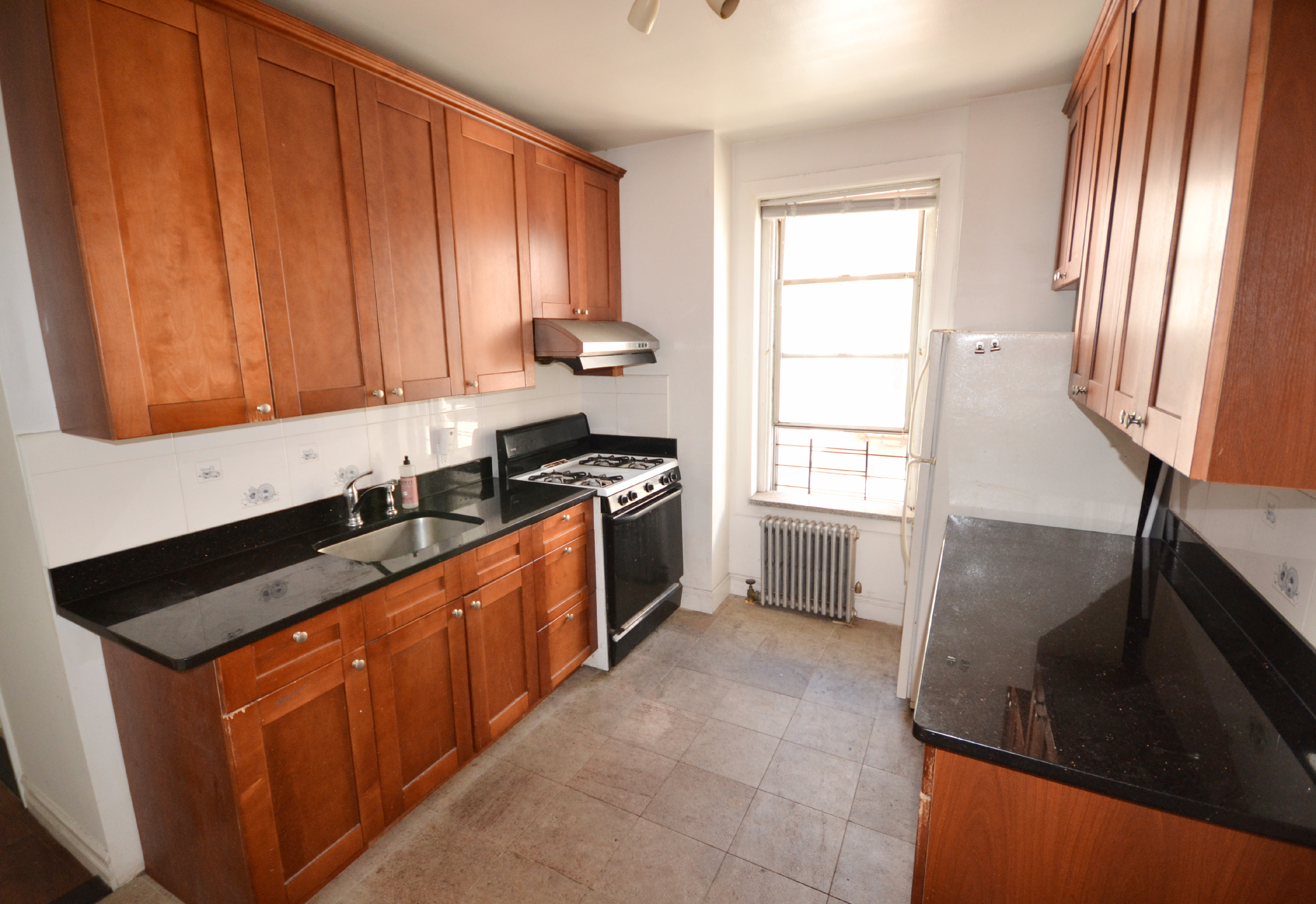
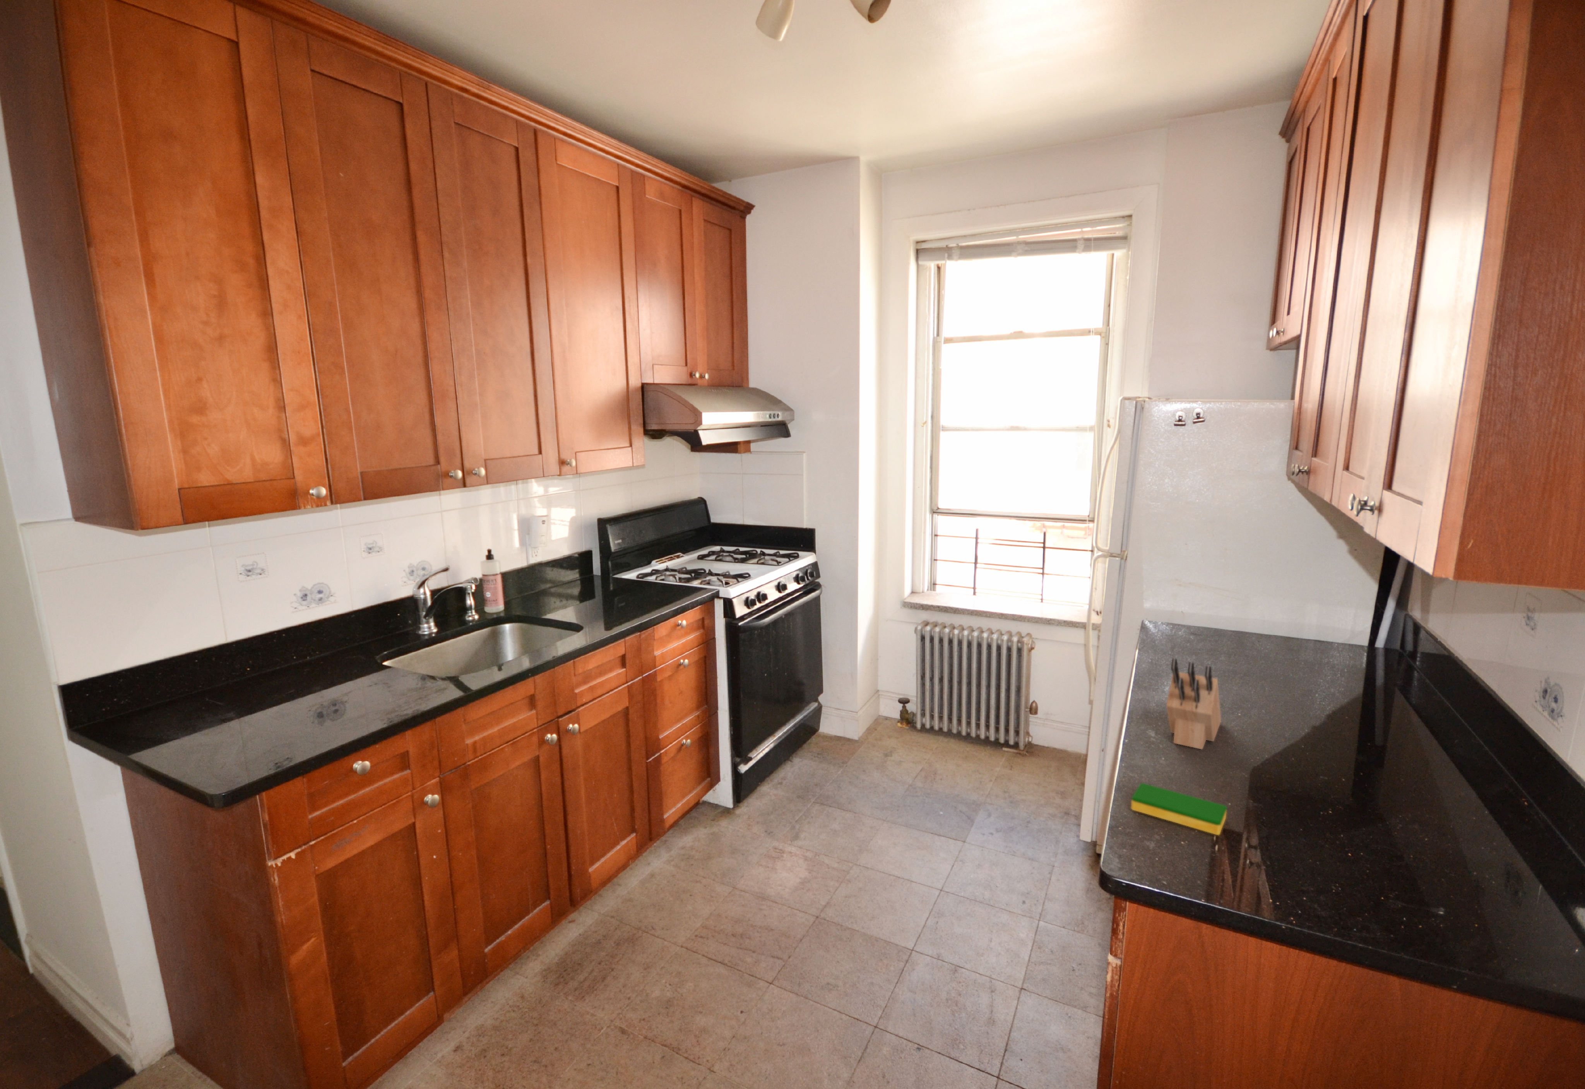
+ knife block [1166,658,1221,750]
+ dish sponge [1131,783,1227,836]
